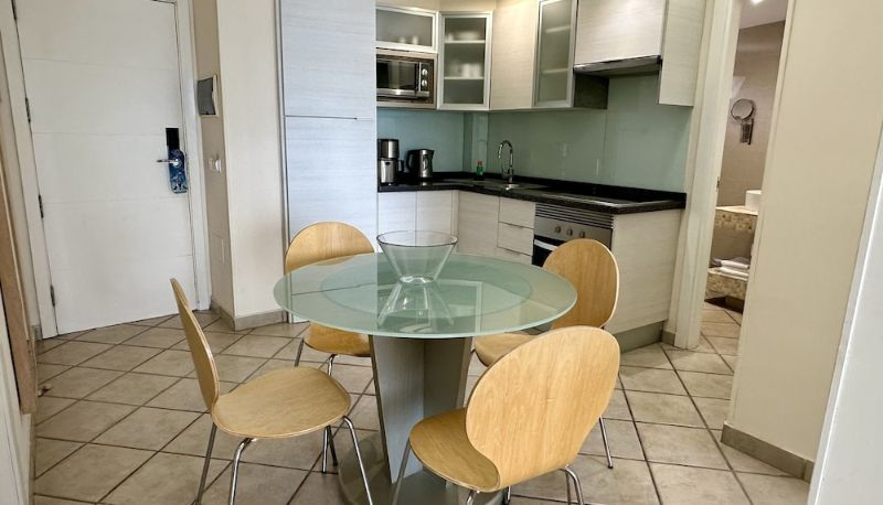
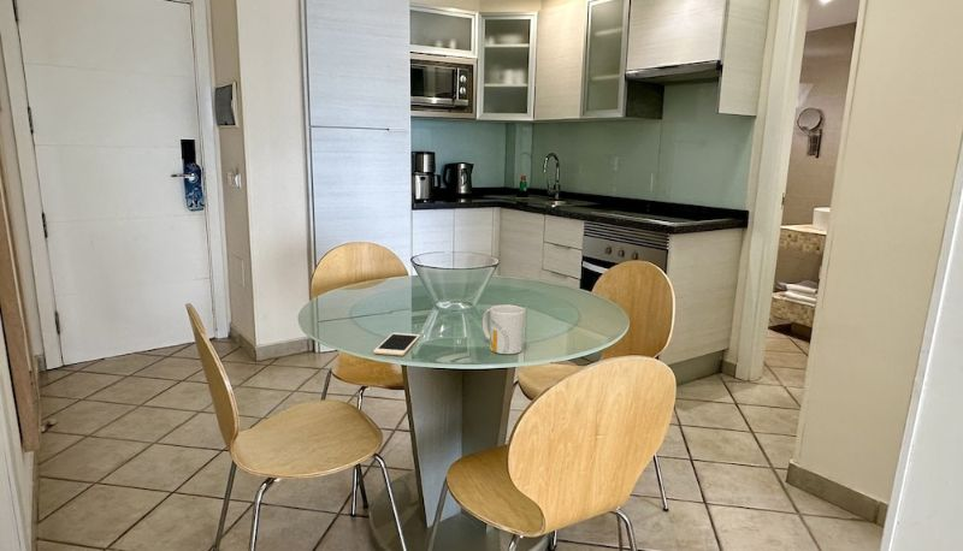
+ cell phone [372,332,421,356]
+ mug [482,303,526,355]
